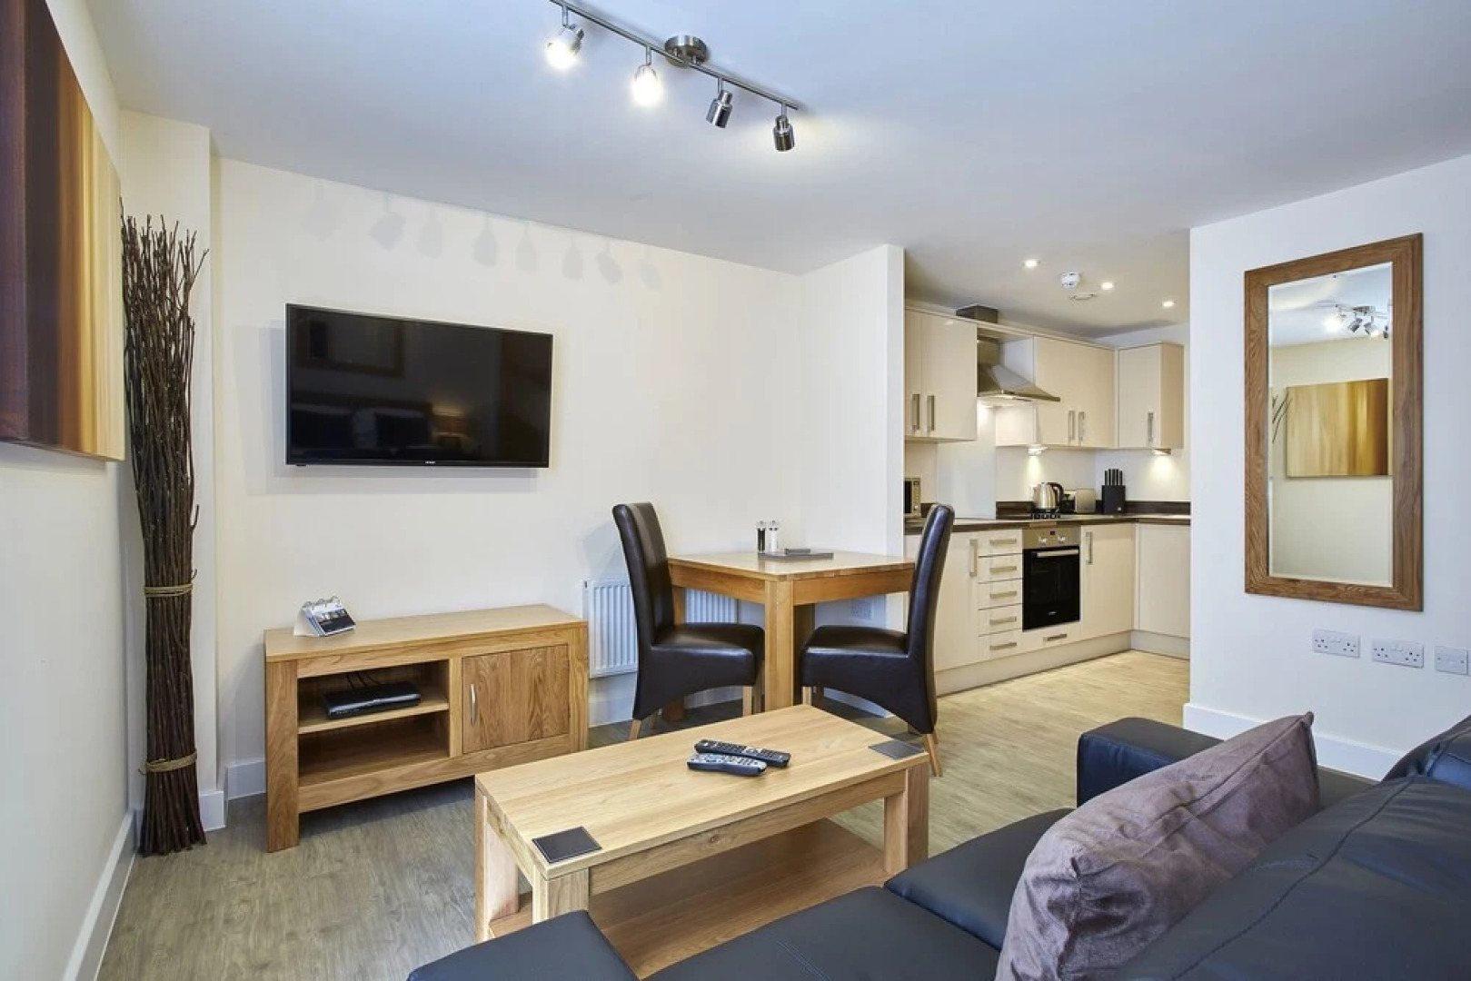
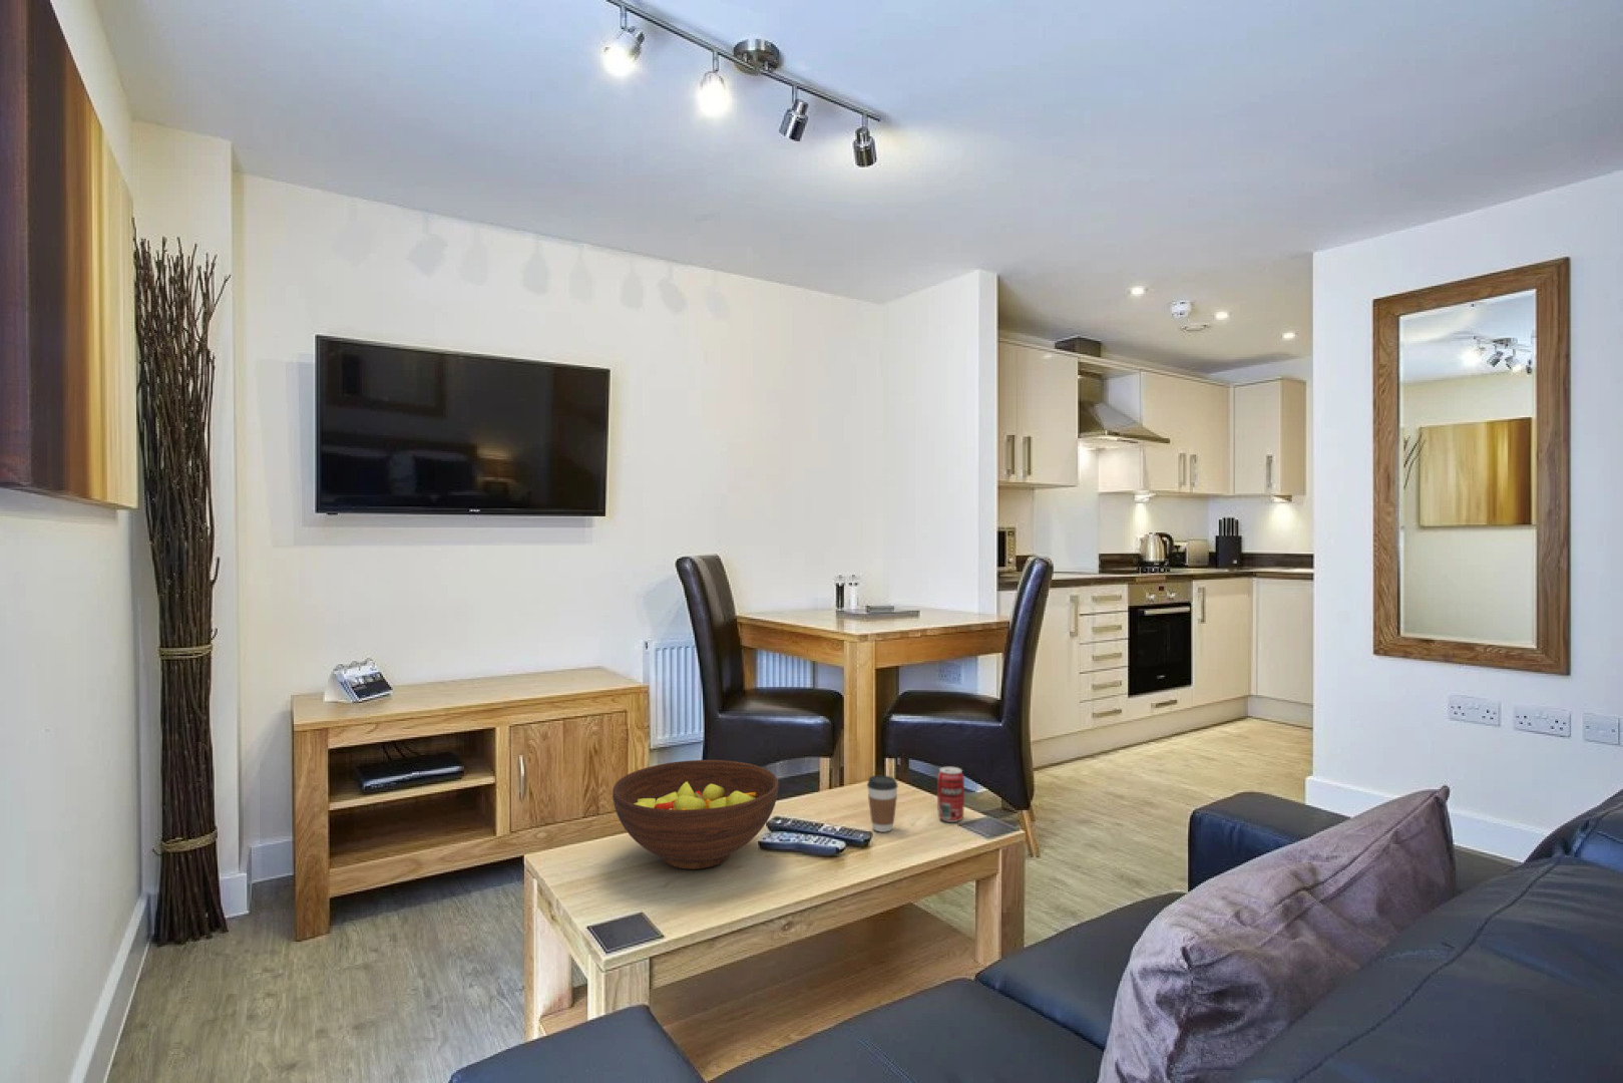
+ beverage can [937,766,966,823]
+ coffee cup [866,774,899,833]
+ fruit bowl [611,759,779,870]
